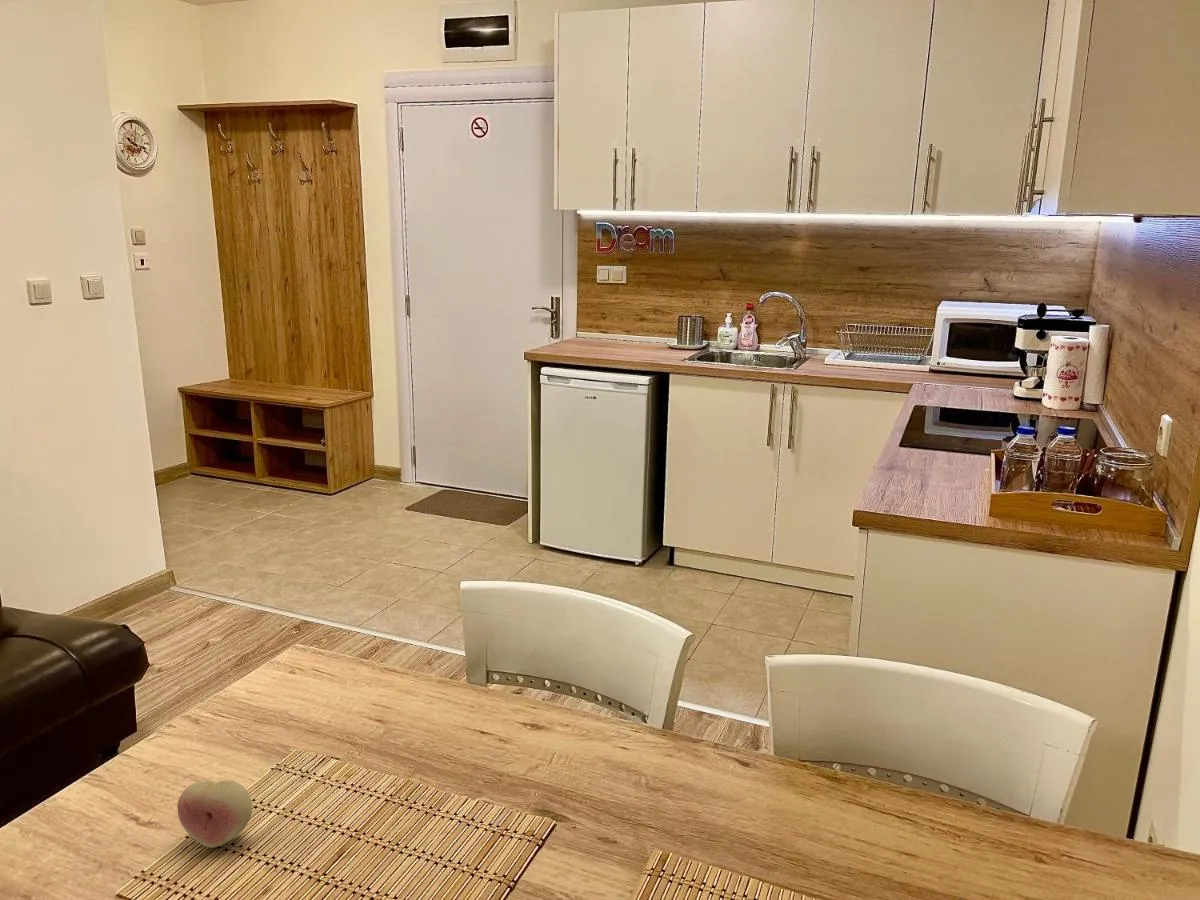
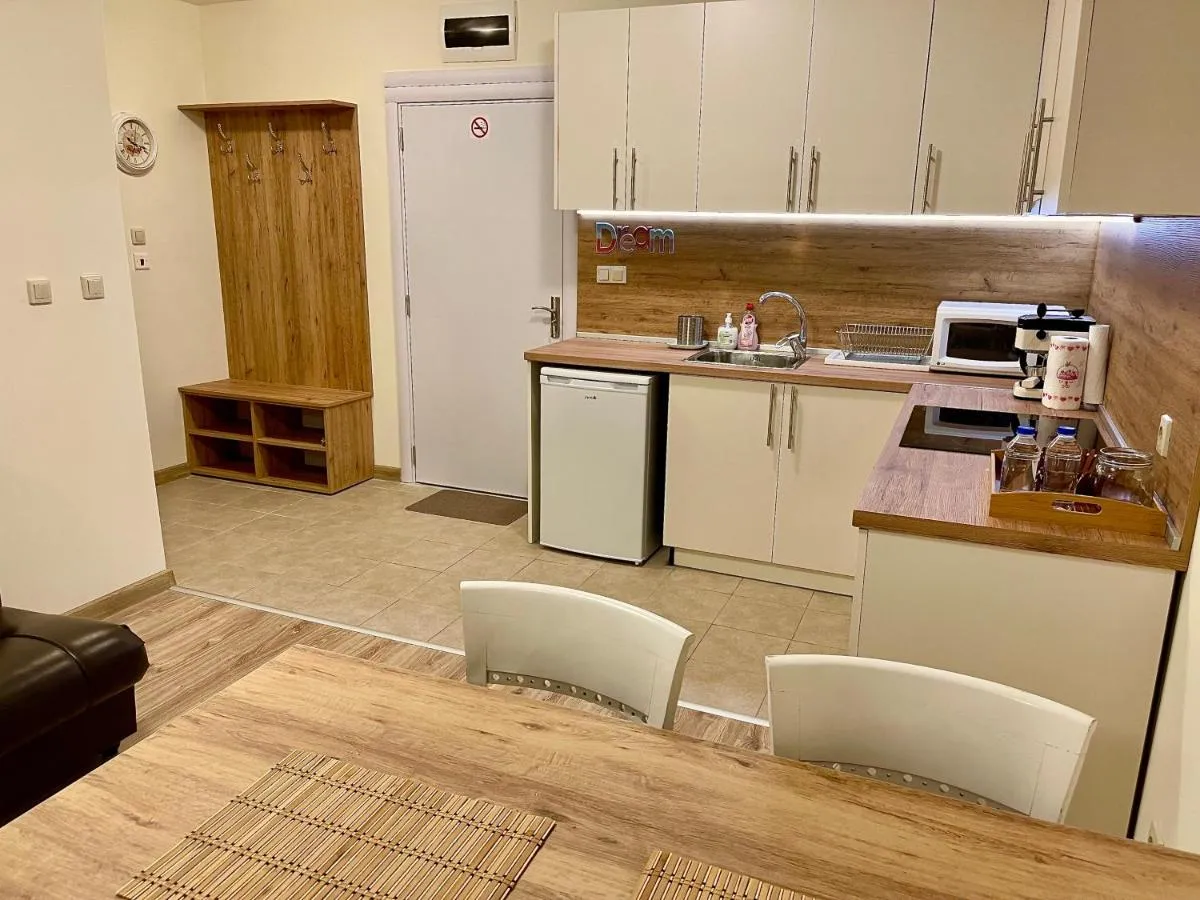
- fruit [176,780,253,849]
